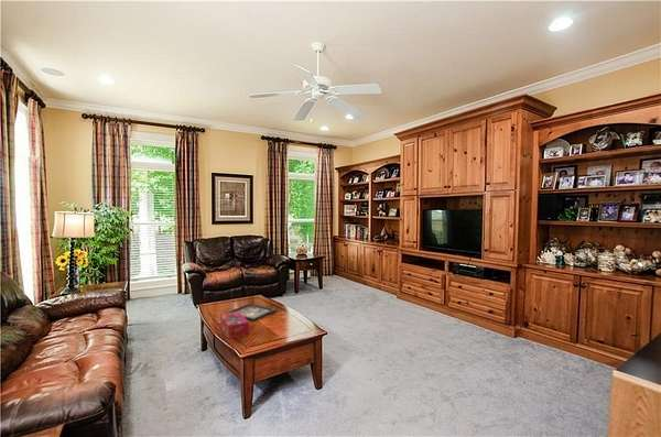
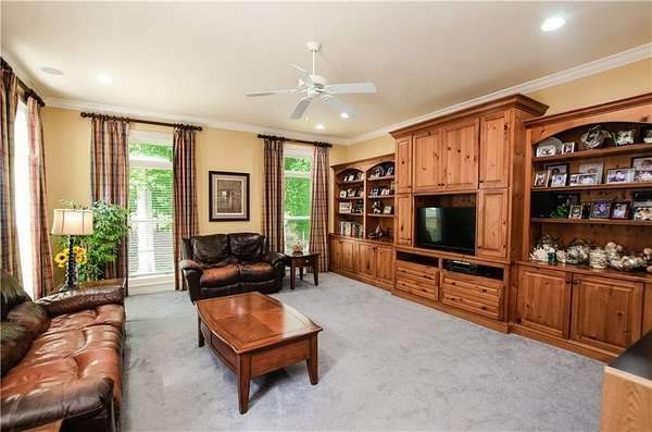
- decorative tray [226,303,278,321]
- tissue box [219,312,250,340]
